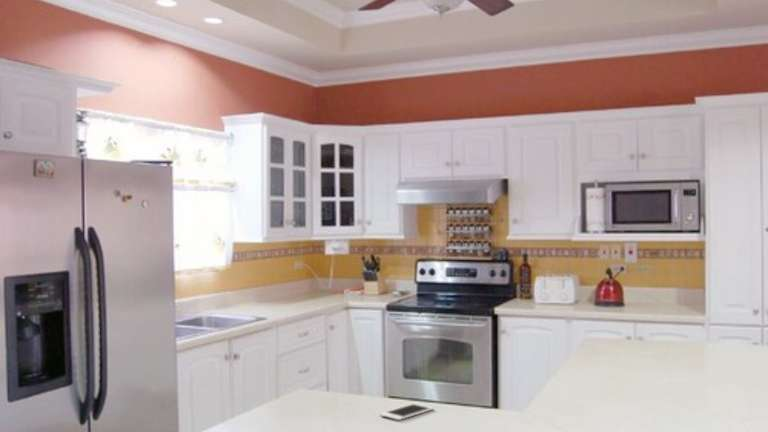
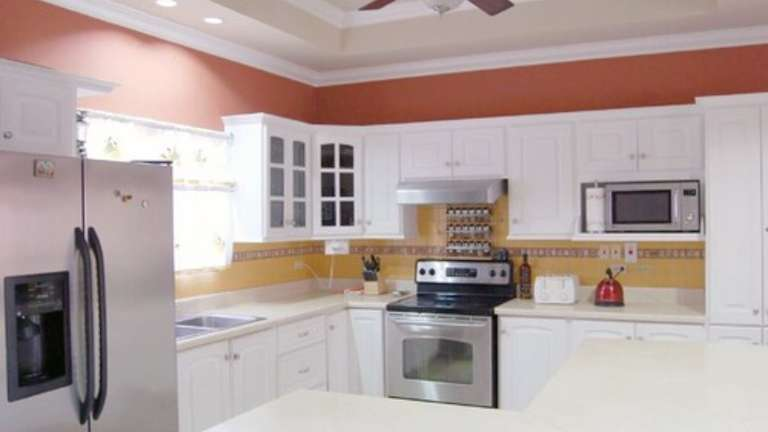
- cell phone [379,402,435,421]
